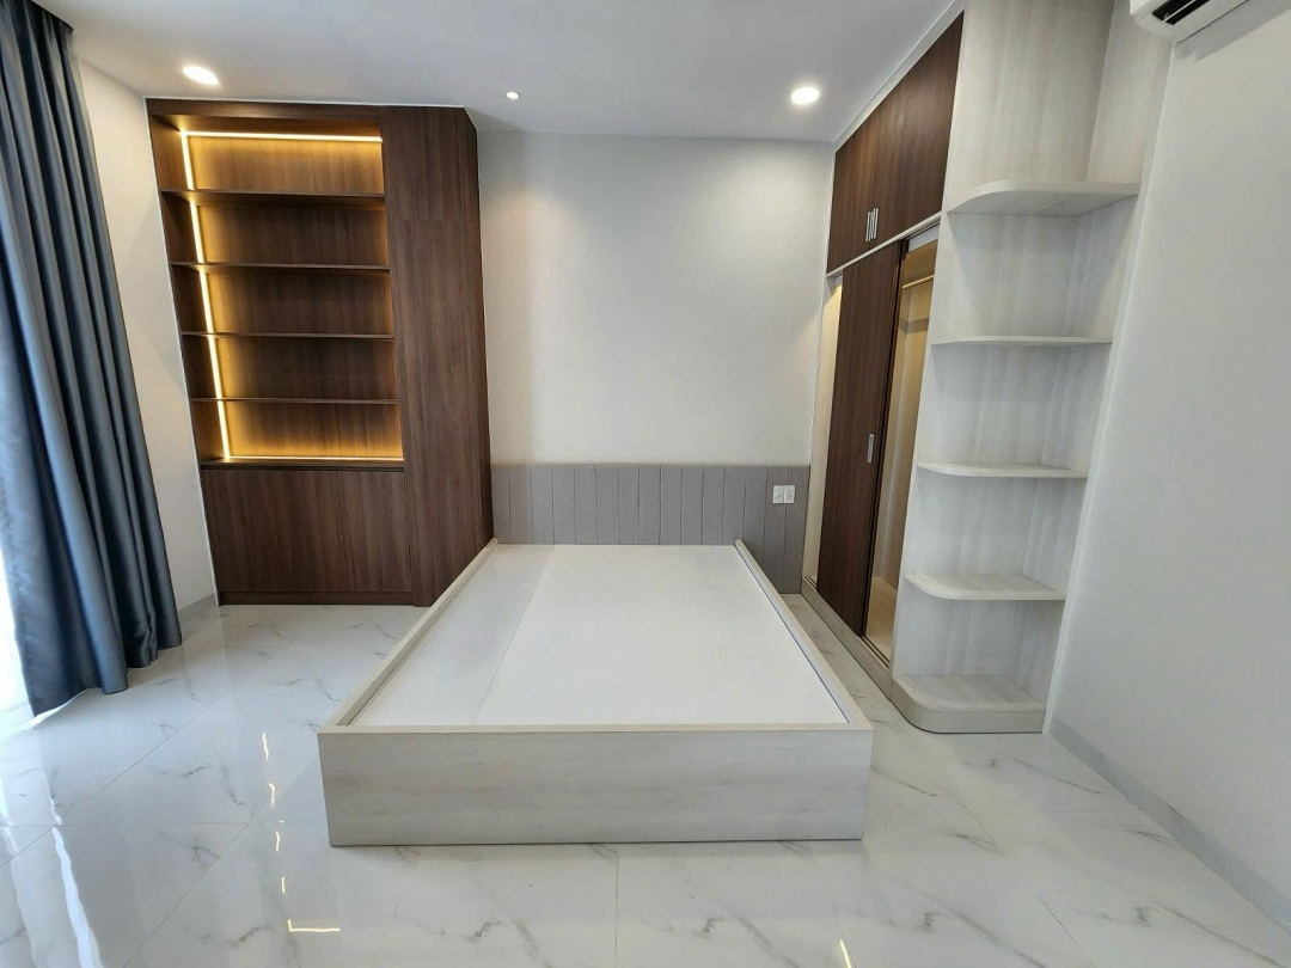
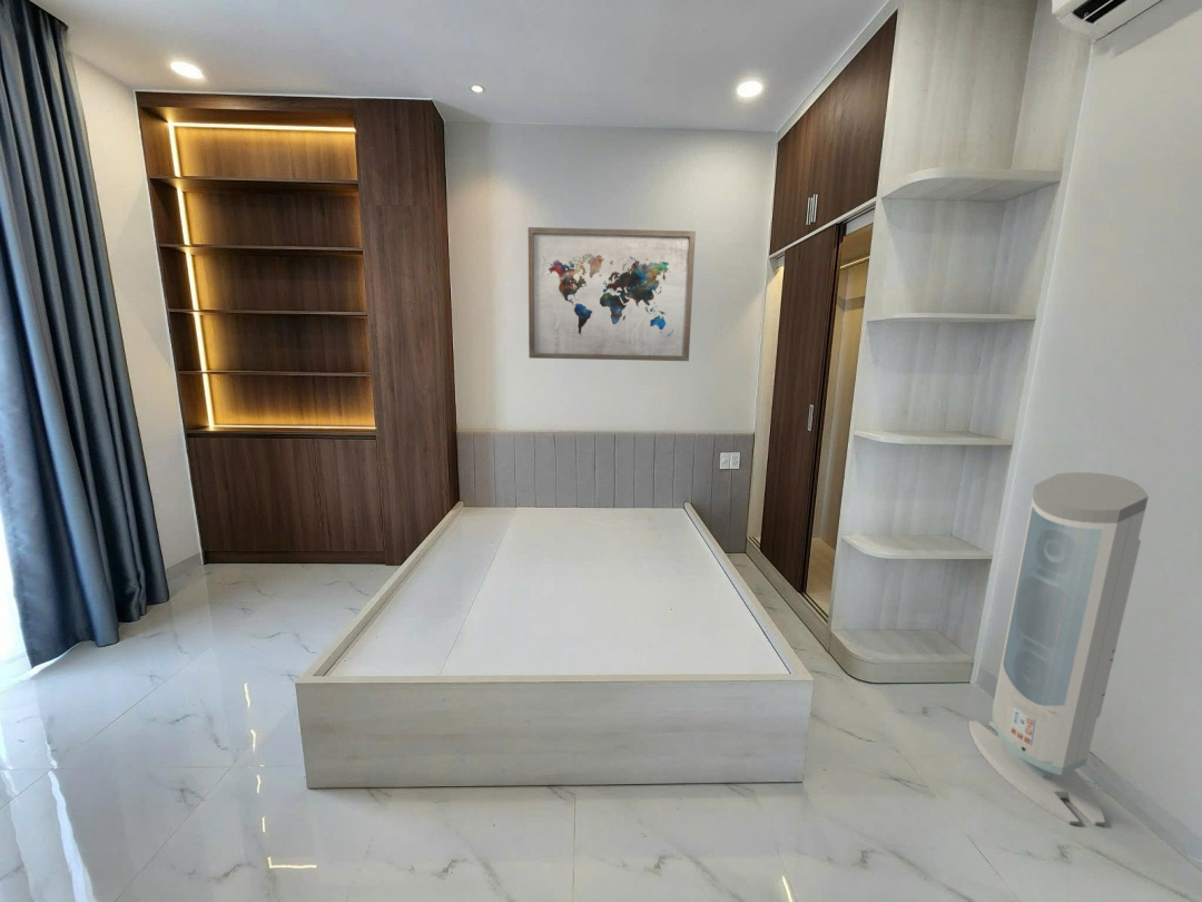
+ air purifier [968,471,1150,826]
+ wall art [528,226,697,362]
